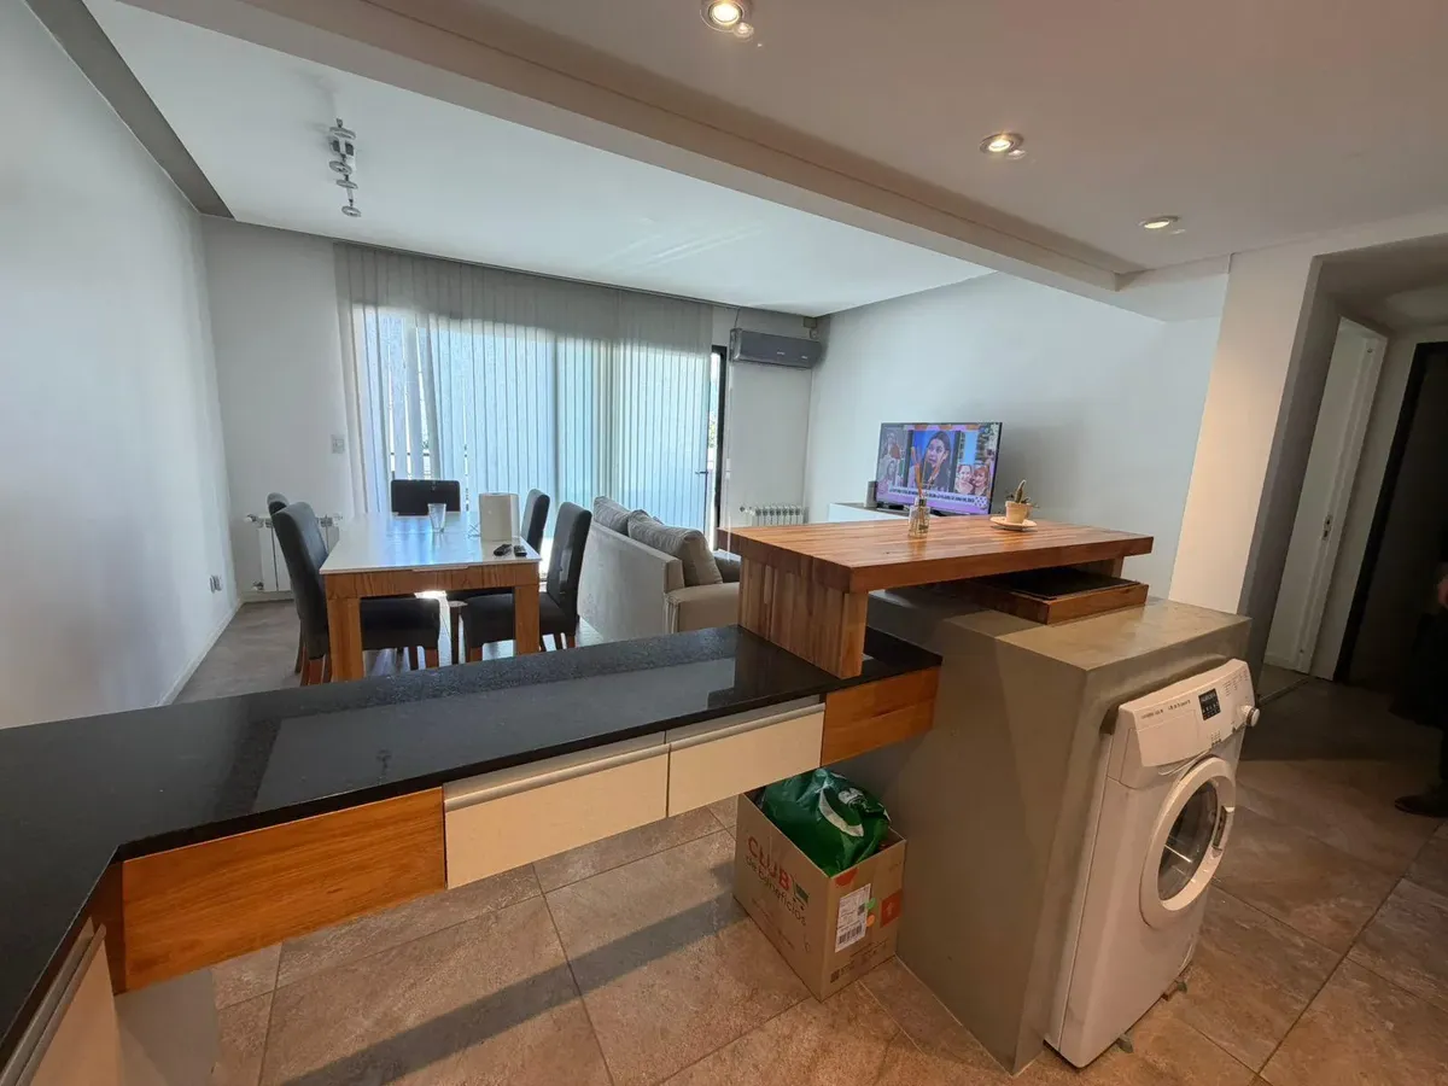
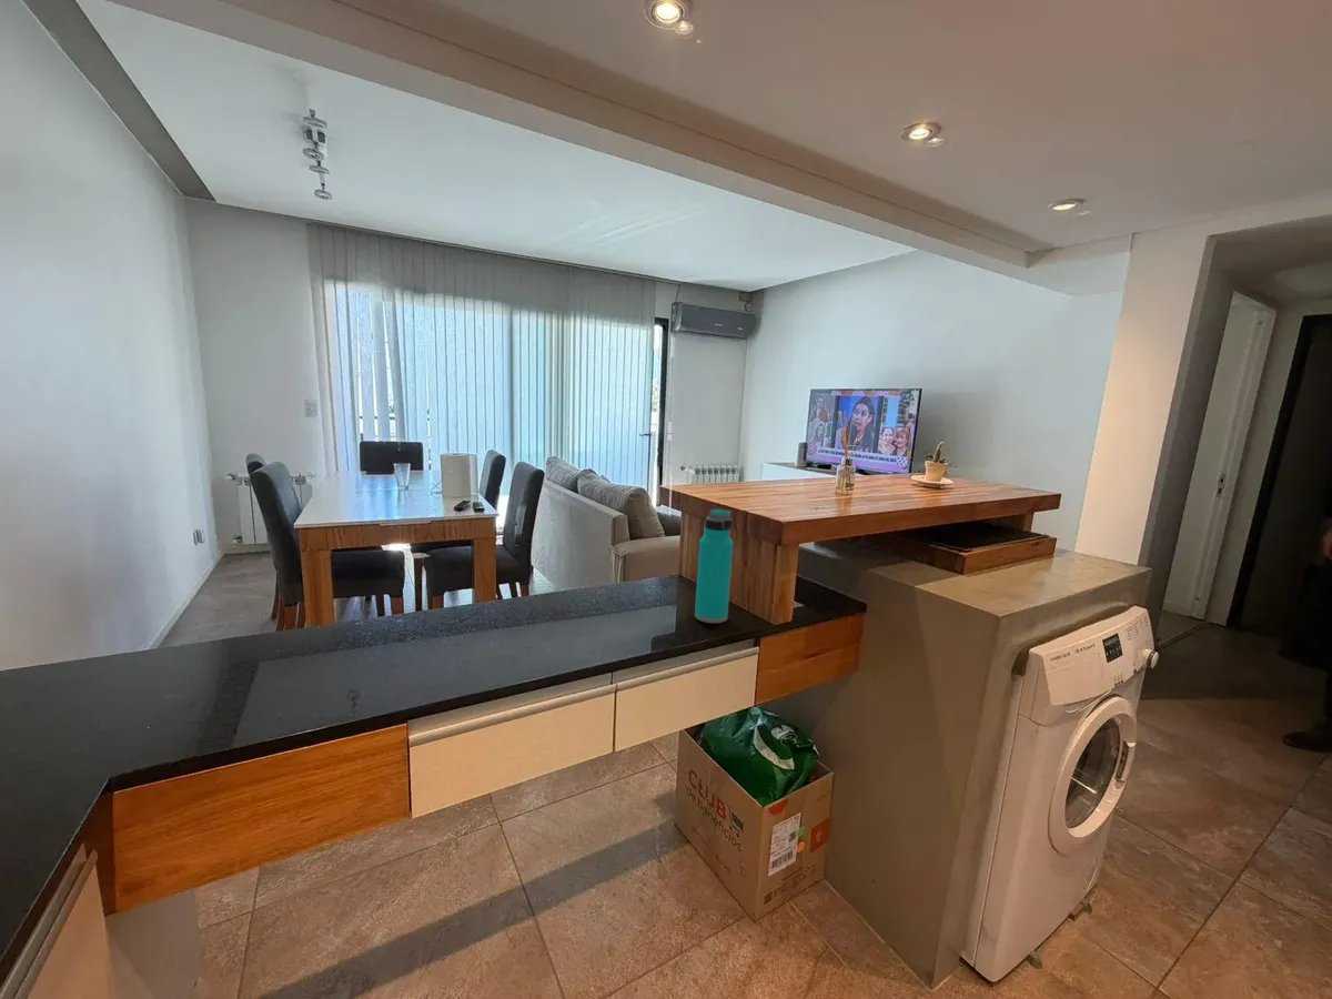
+ water bottle [694,507,734,624]
